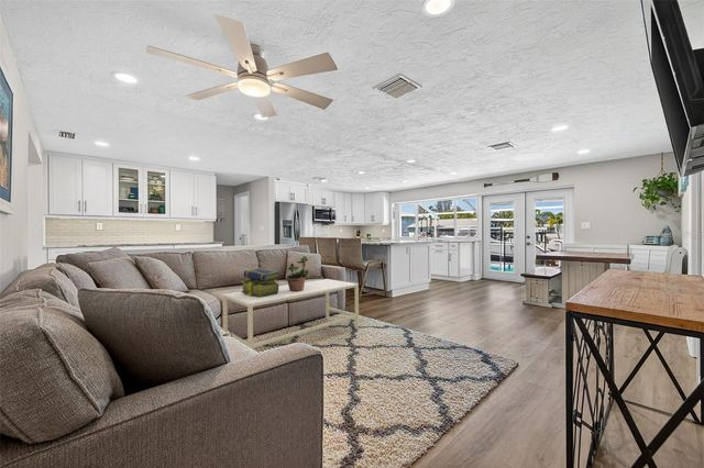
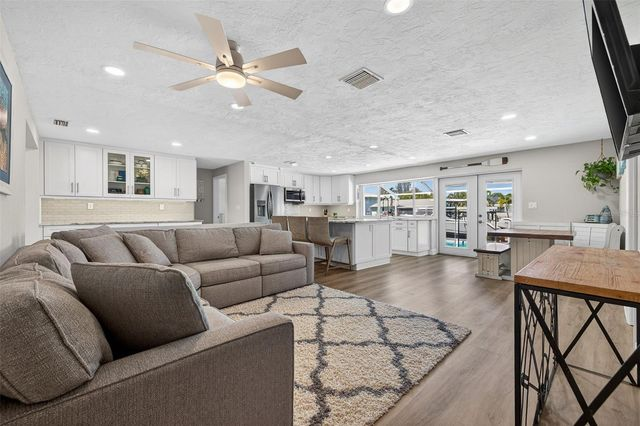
- coffee table [222,278,360,349]
- stack of books [240,267,280,298]
- potted plant [285,255,311,292]
